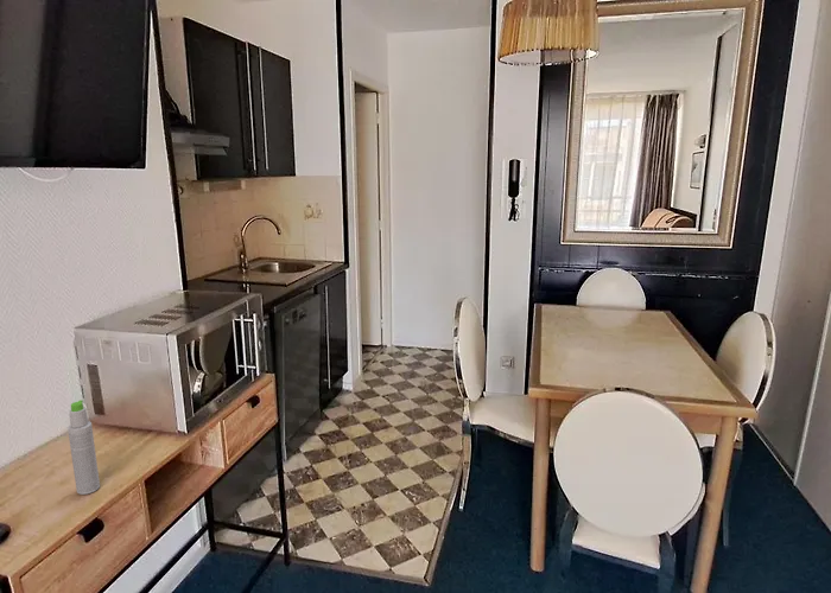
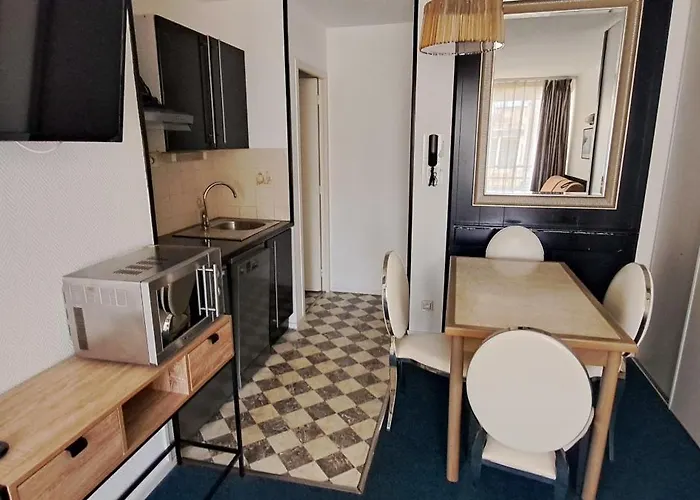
- bottle [66,398,101,496]
